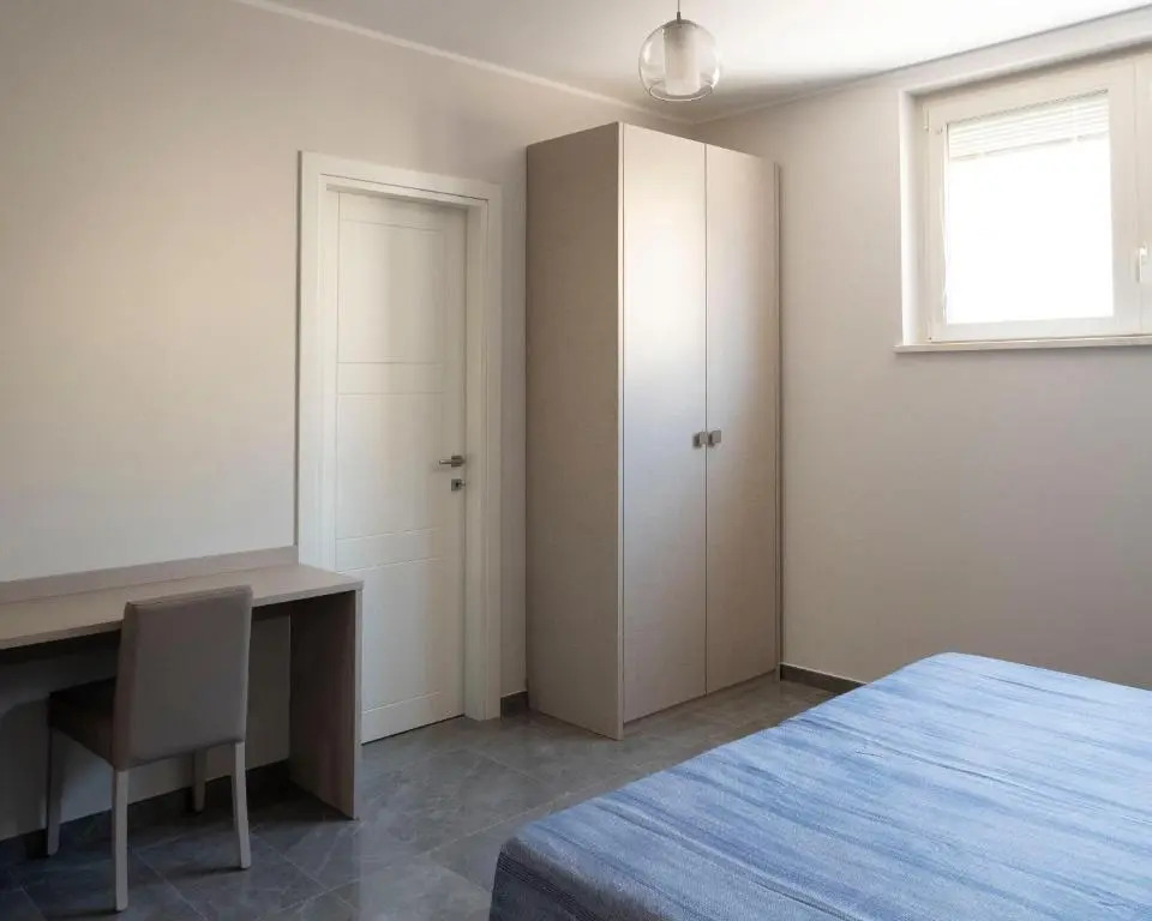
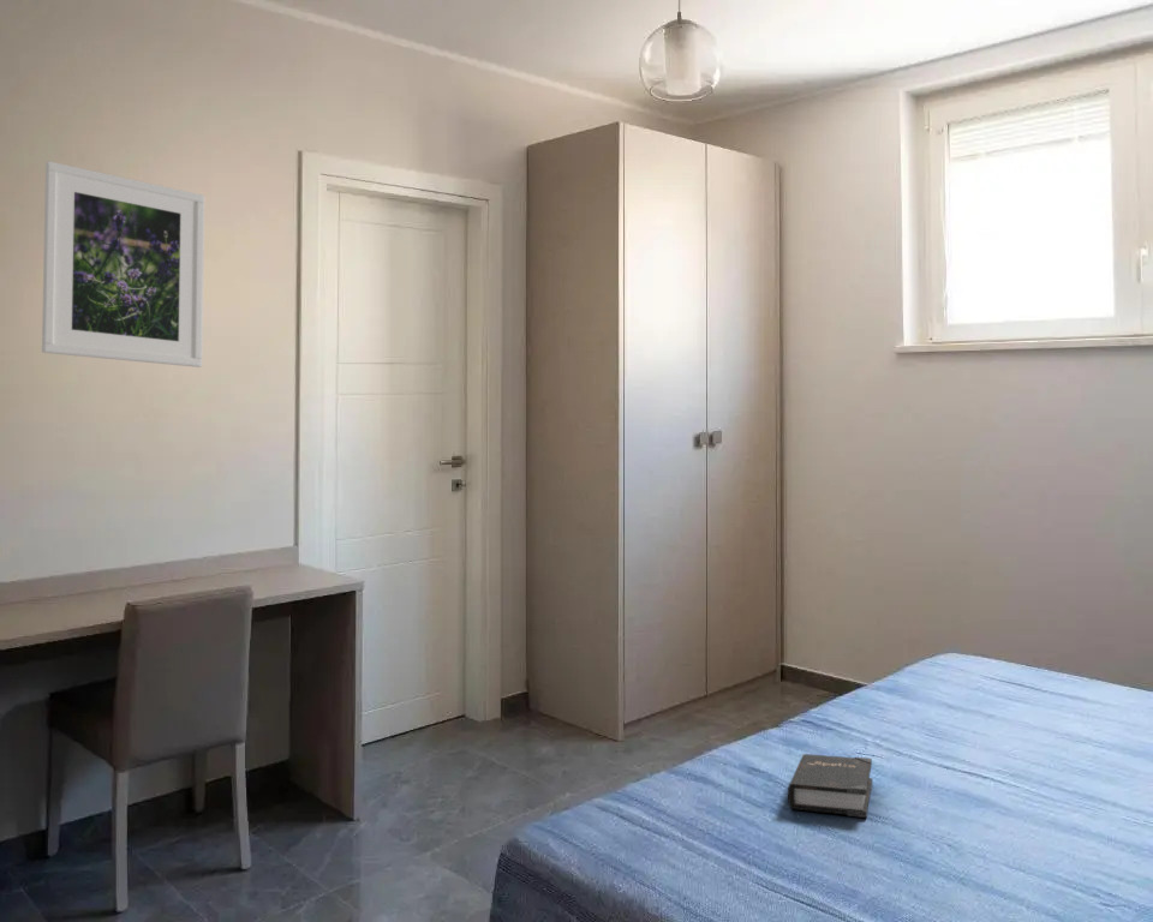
+ hardback book [787,753,873,819]
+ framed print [41,160,205,369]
